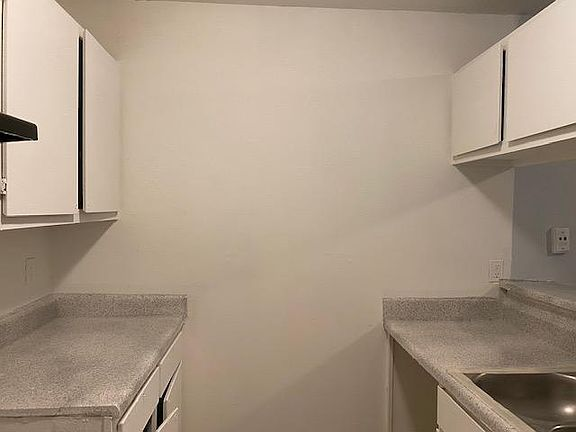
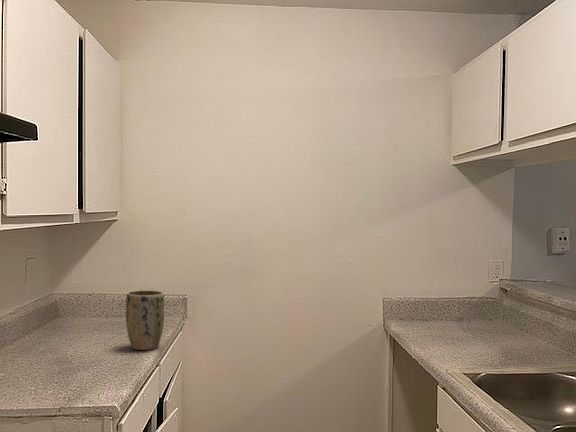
+ plant pot [125,289,165,351]
